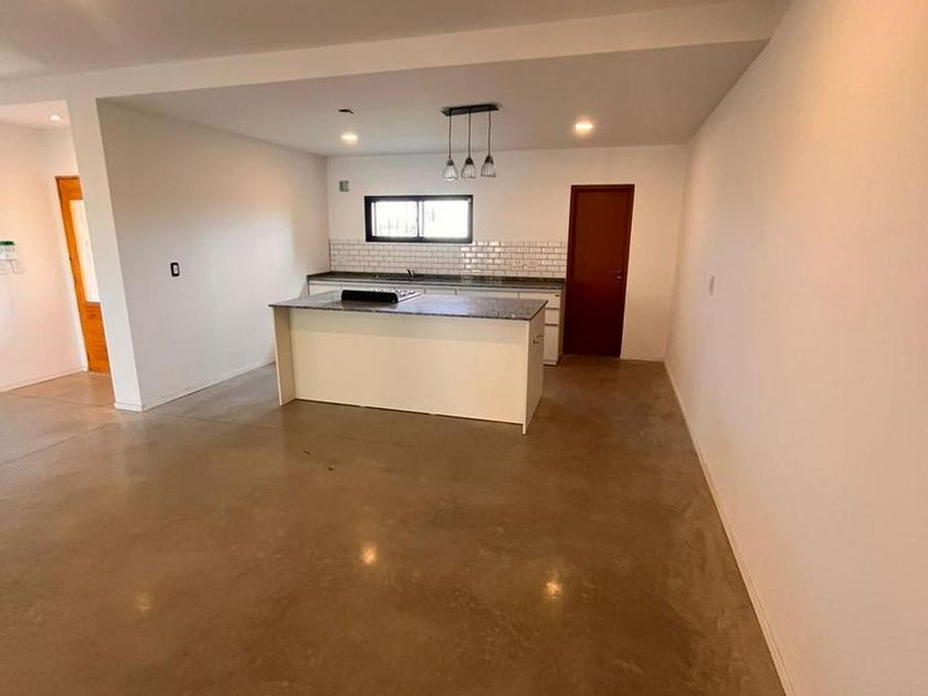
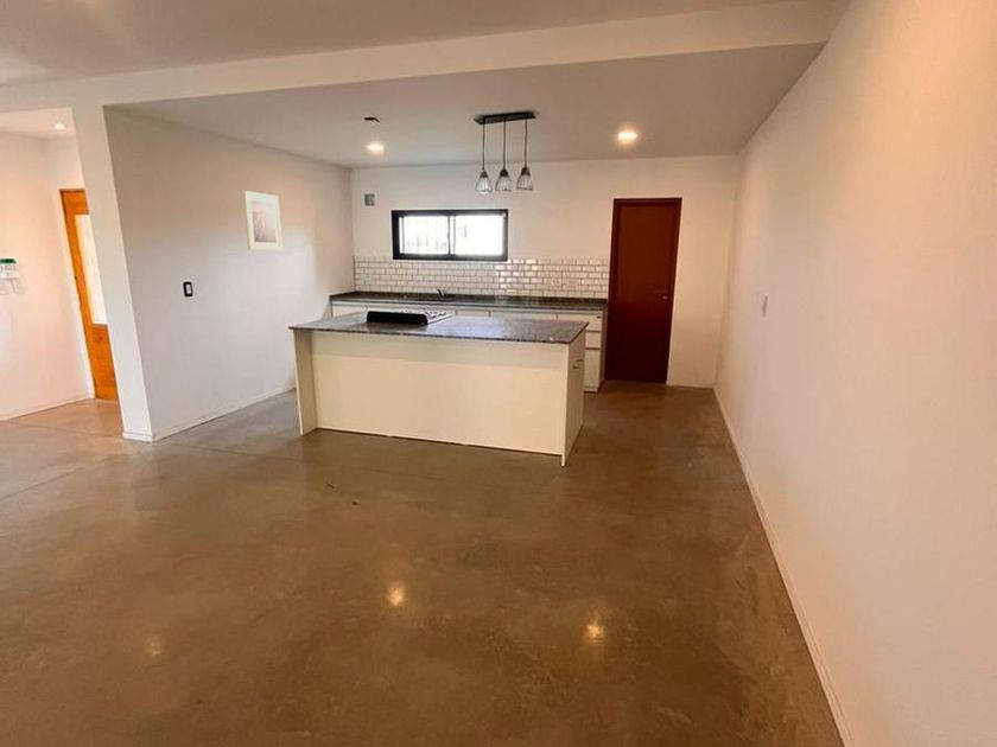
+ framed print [242,190,284,251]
